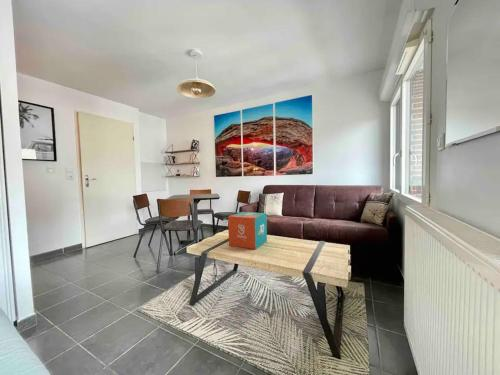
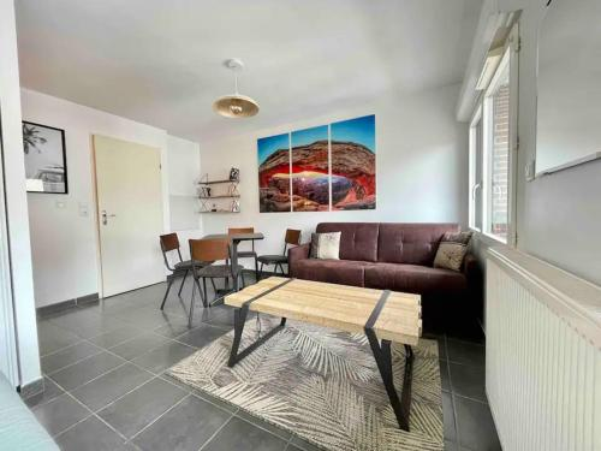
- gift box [227,211,268,250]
